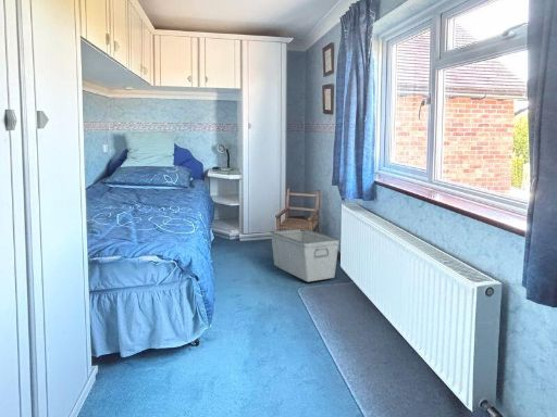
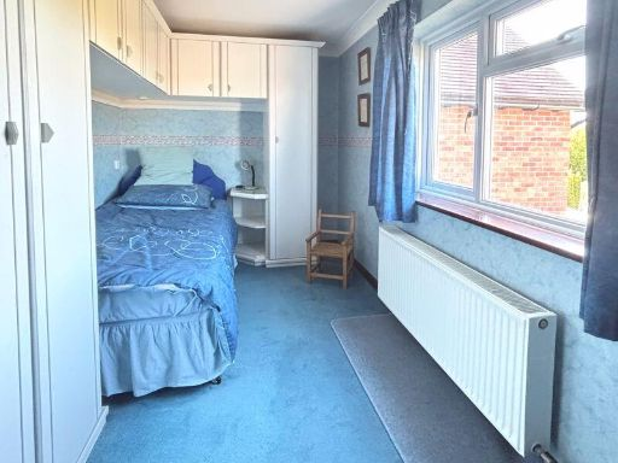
- storage bin [270,228,341,282]
